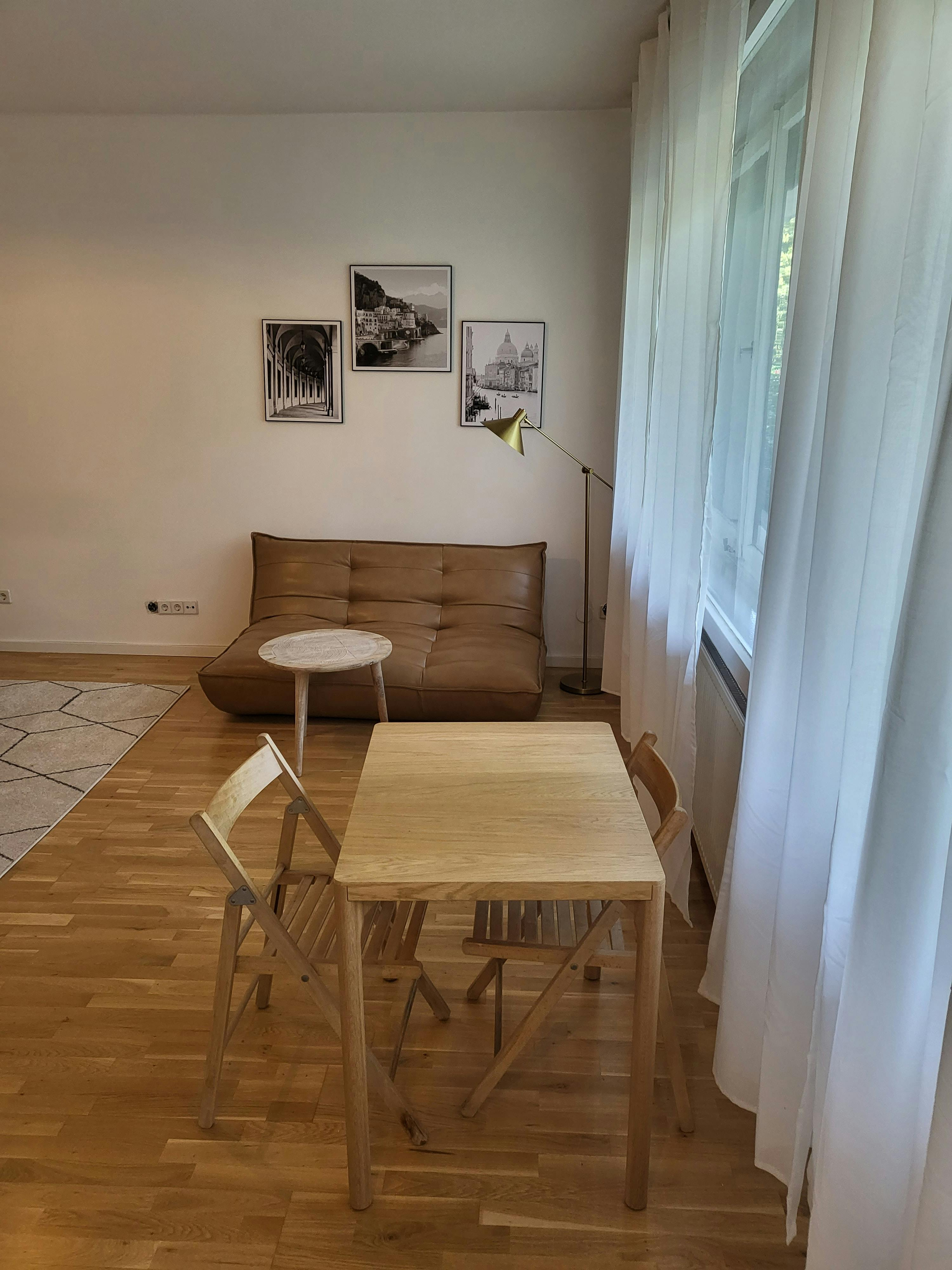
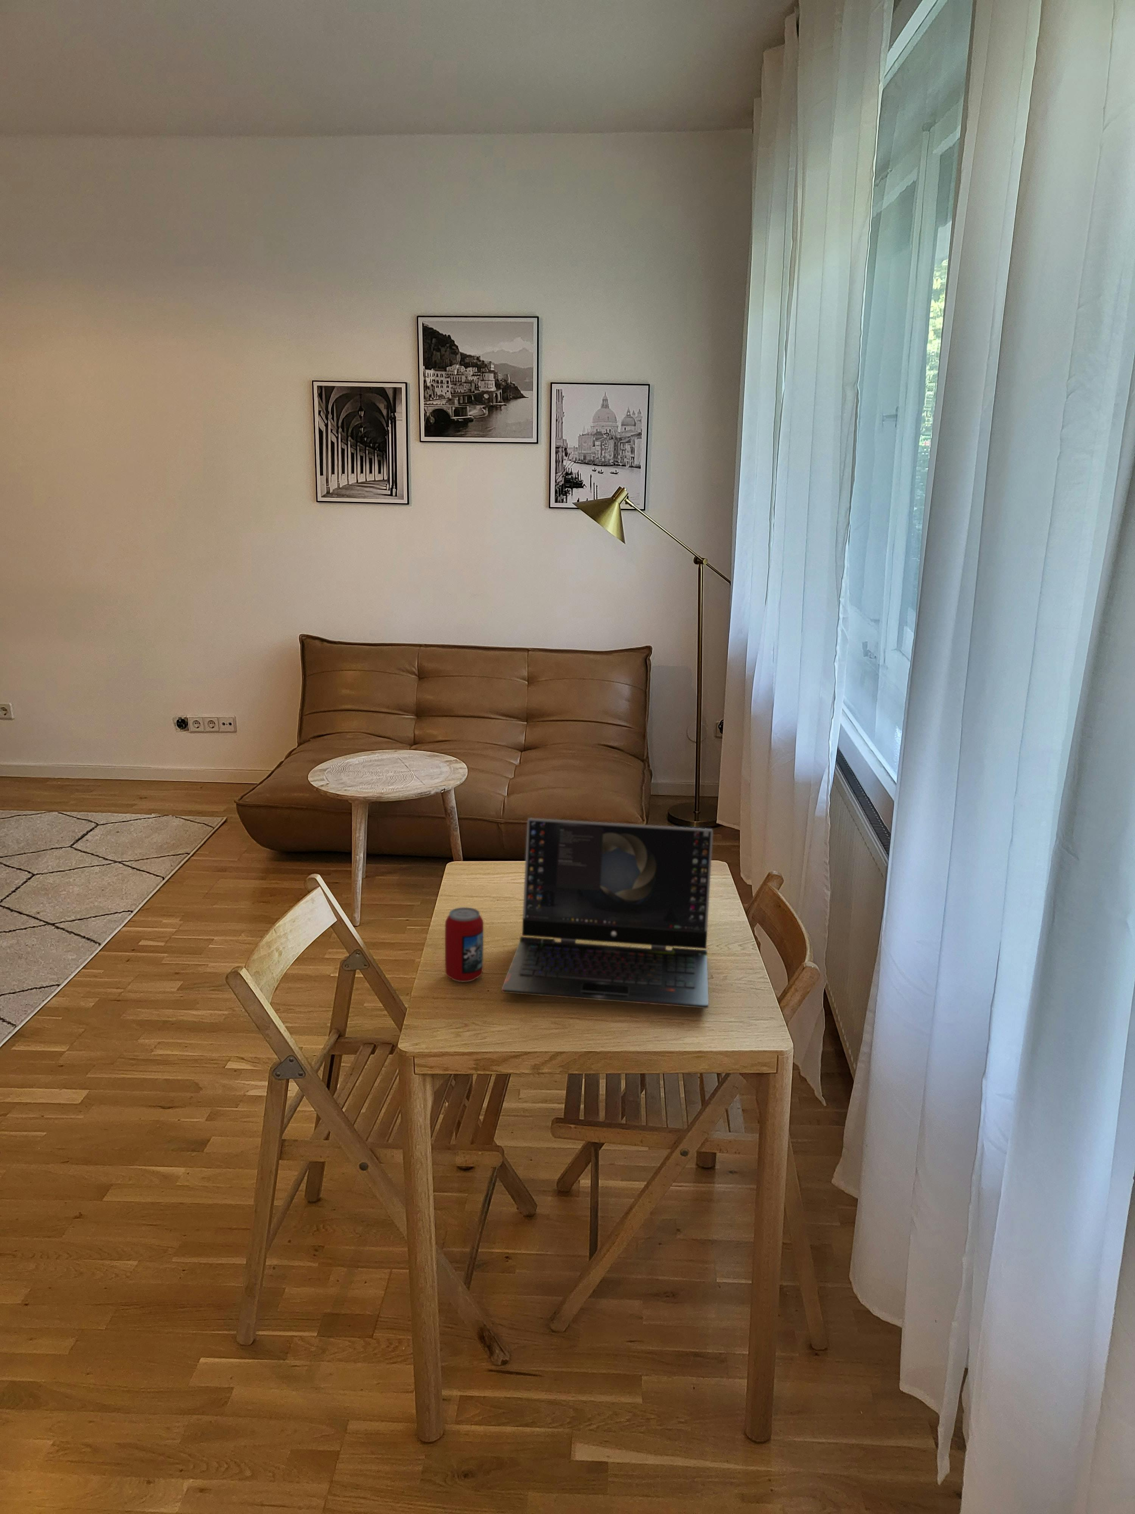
+ beverage can [445,907,484,982]
+ laptop computer [501,818,713,1009]
